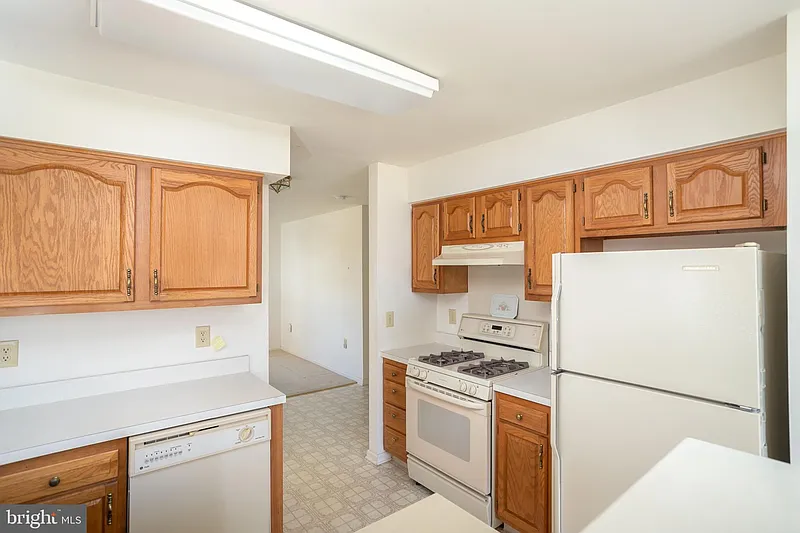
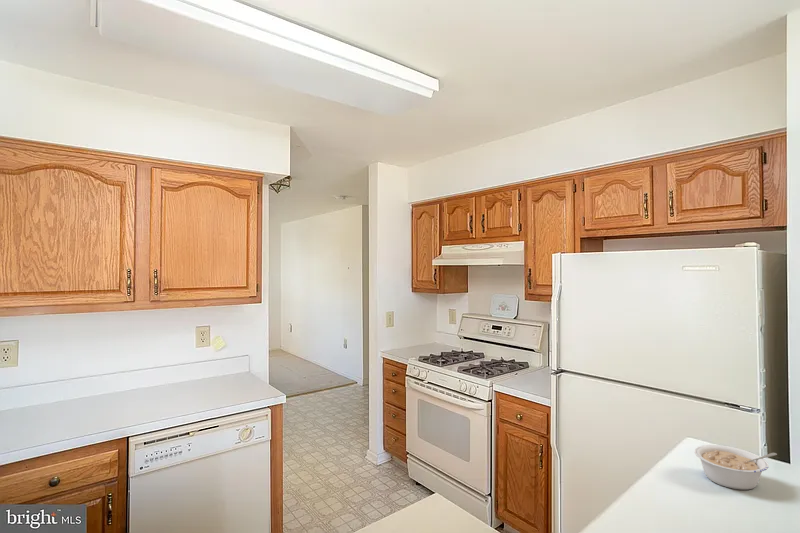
+ legume [694,444,778,491]
